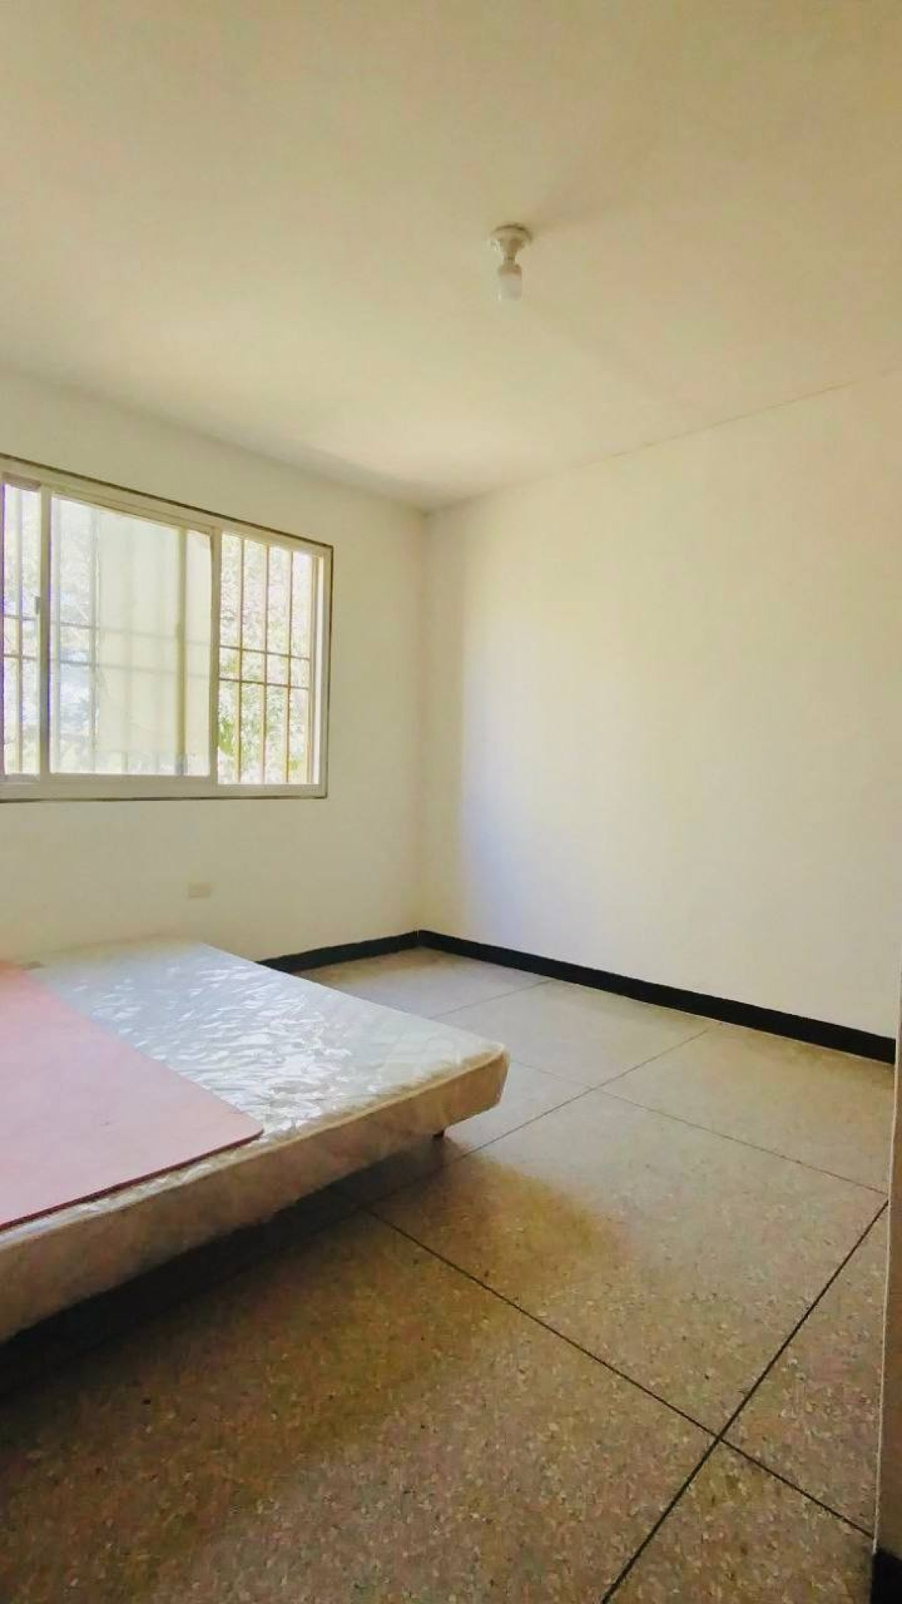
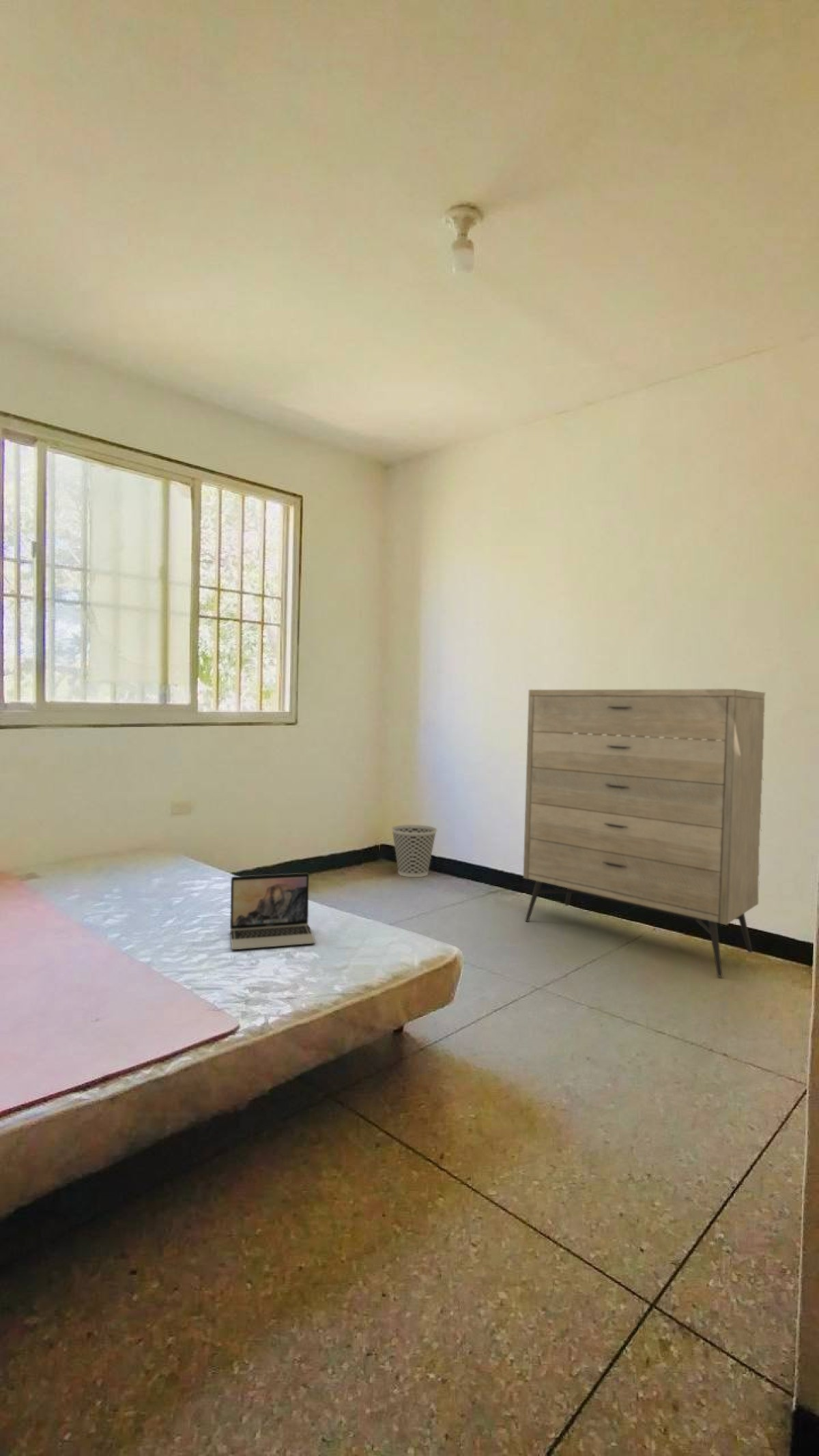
+ laptop [229,872,316,950]
+ dresser [523,688,766,977]
+ wastebasket [390,824,437,878]
